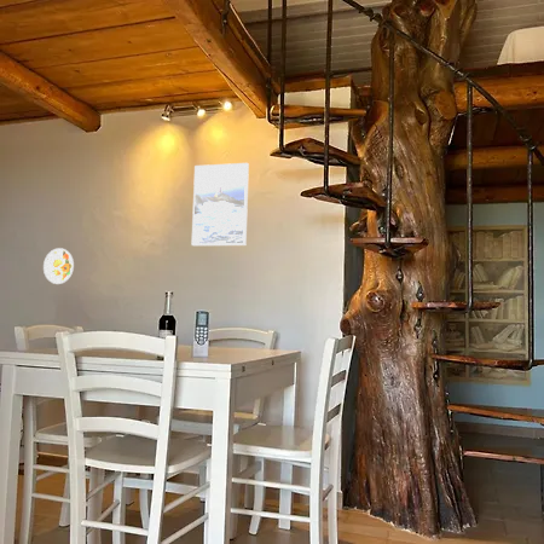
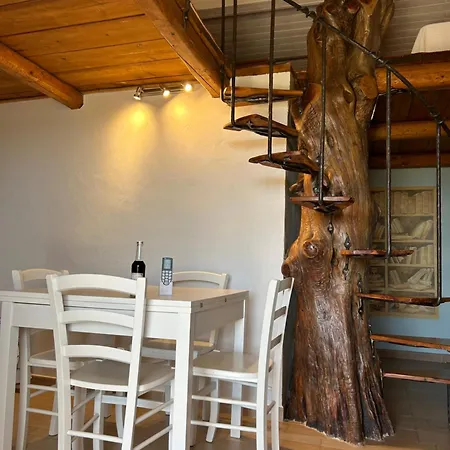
- decorative plate [42,247,75,285]
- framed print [190,162,250,247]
